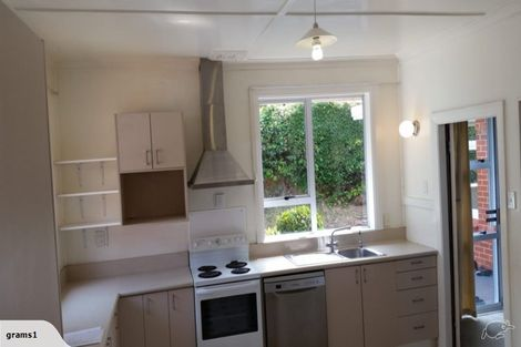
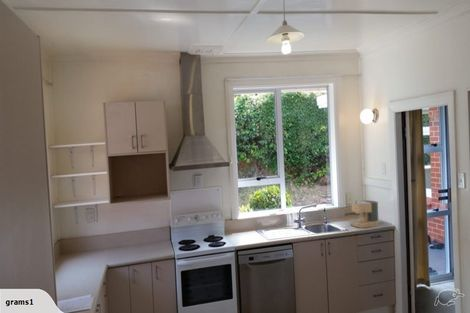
+ coffee maker [343,199,380,229]
